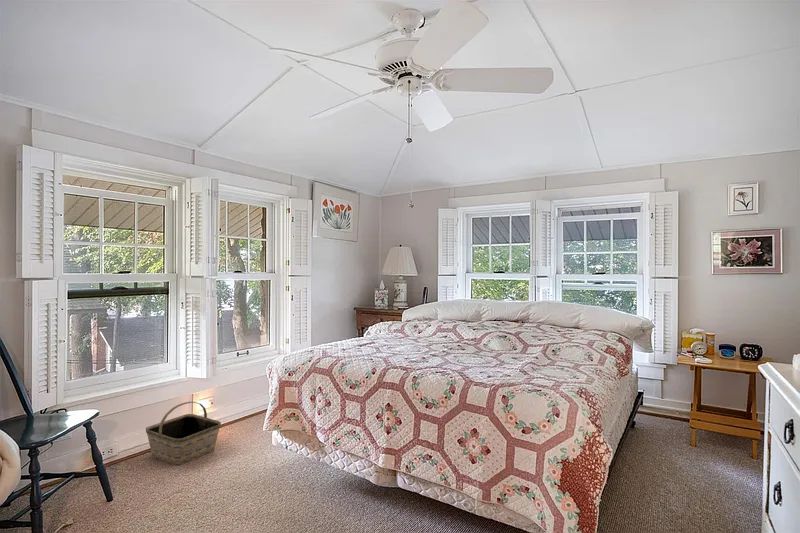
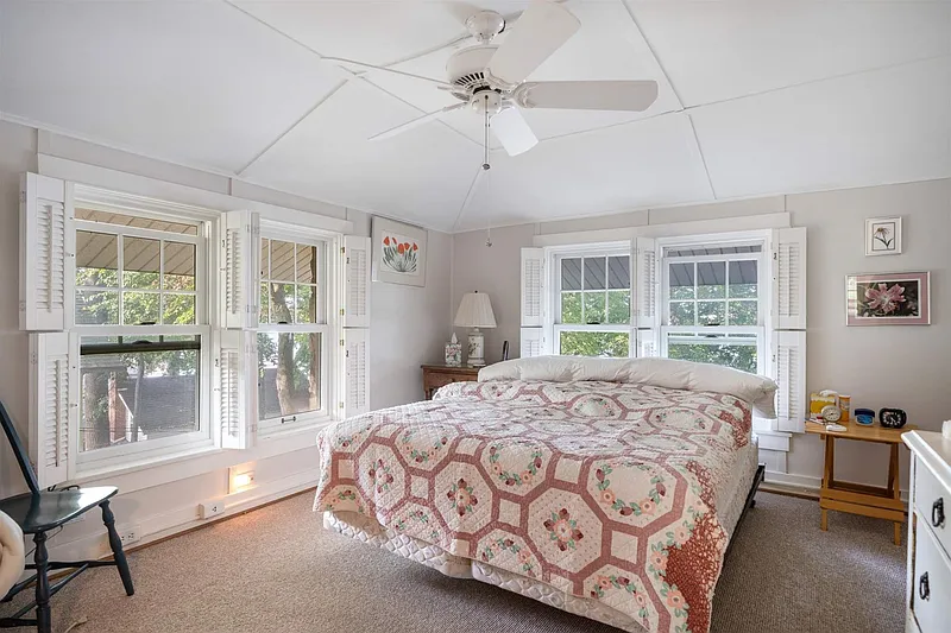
- basket [145,401,222,466]
